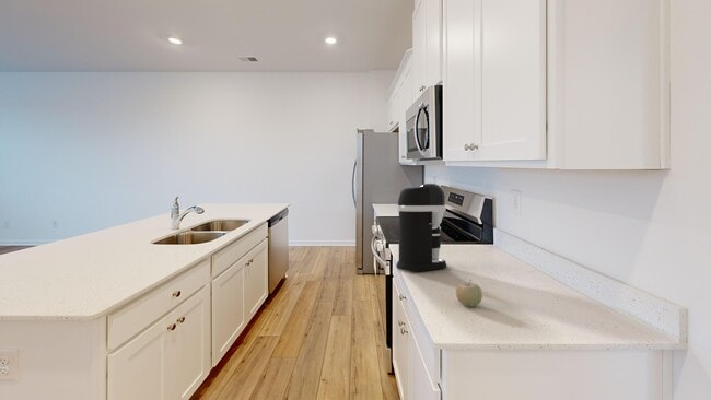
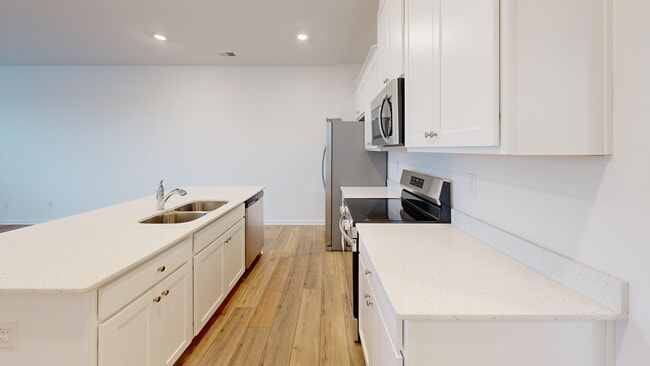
- fruit [455,279,483,307]
- coffee maker [396,183,447,272]
